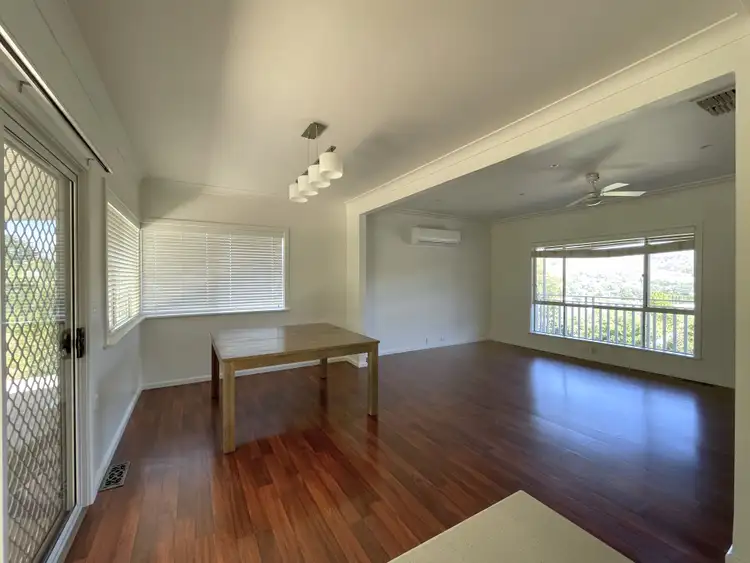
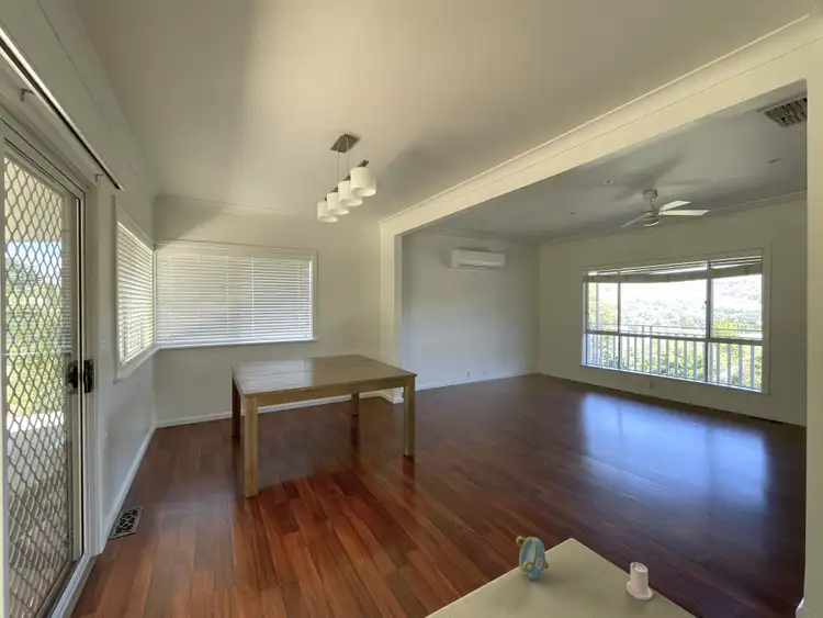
+ decorative bowl [515,536,550,581]
+ candle [625,561,654,600]
